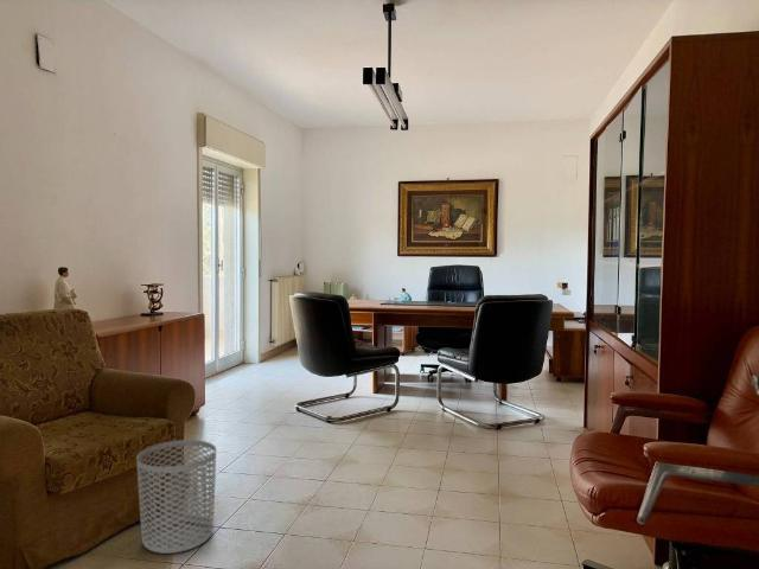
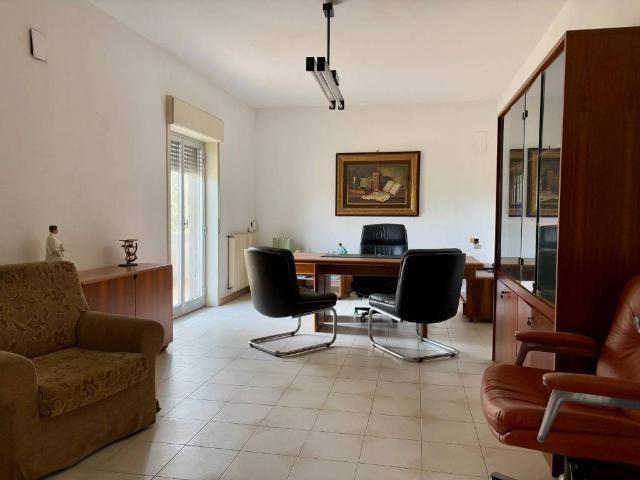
- waste bin [135,439,217,555]
